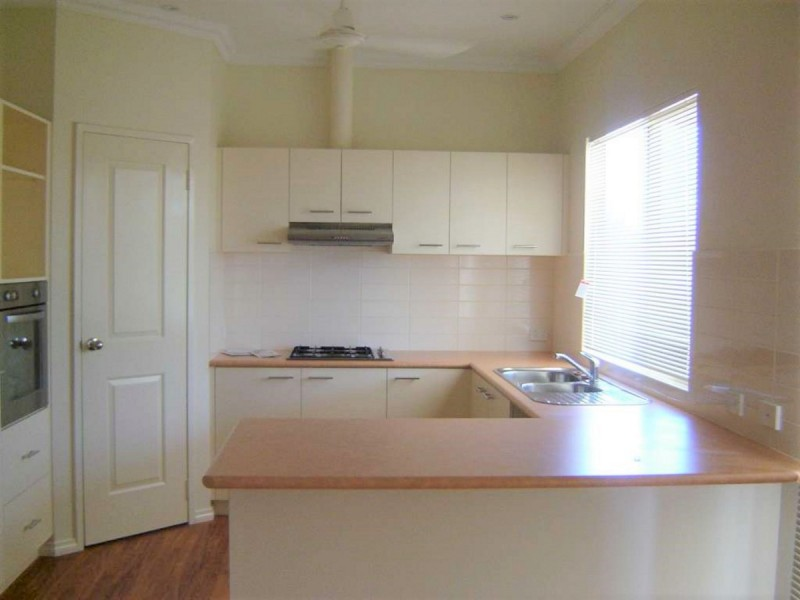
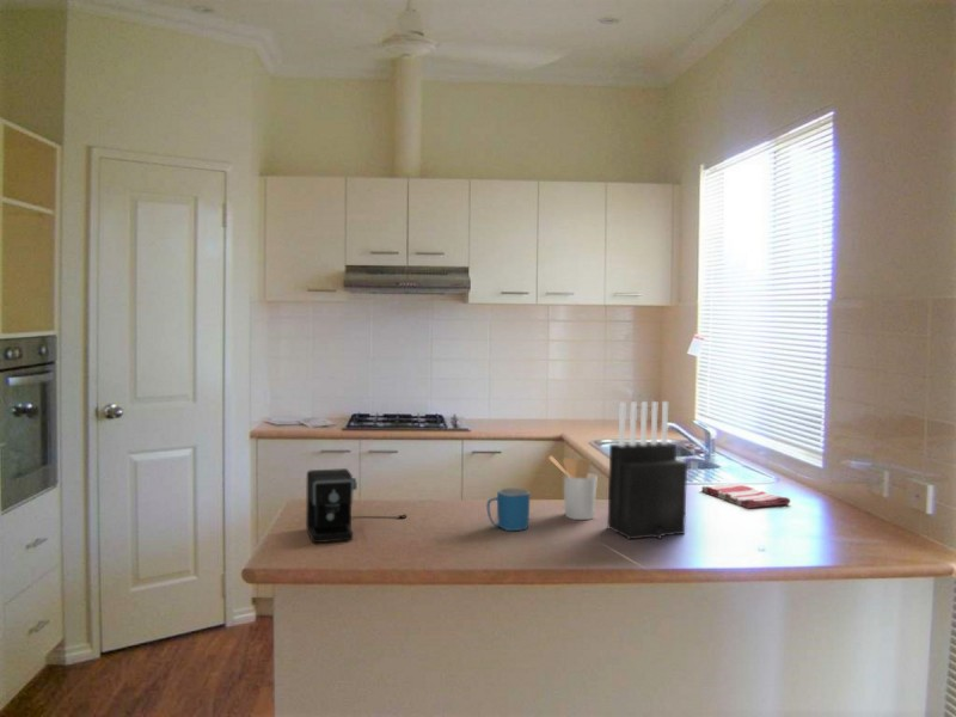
+ dish towel [700,483,791,509]
+ coffee maker [305,467,407,544]
+ mug [485,486,531,532]
+ utensil holder [547,454,599,521]
+ knife block [607,400,688,540]
